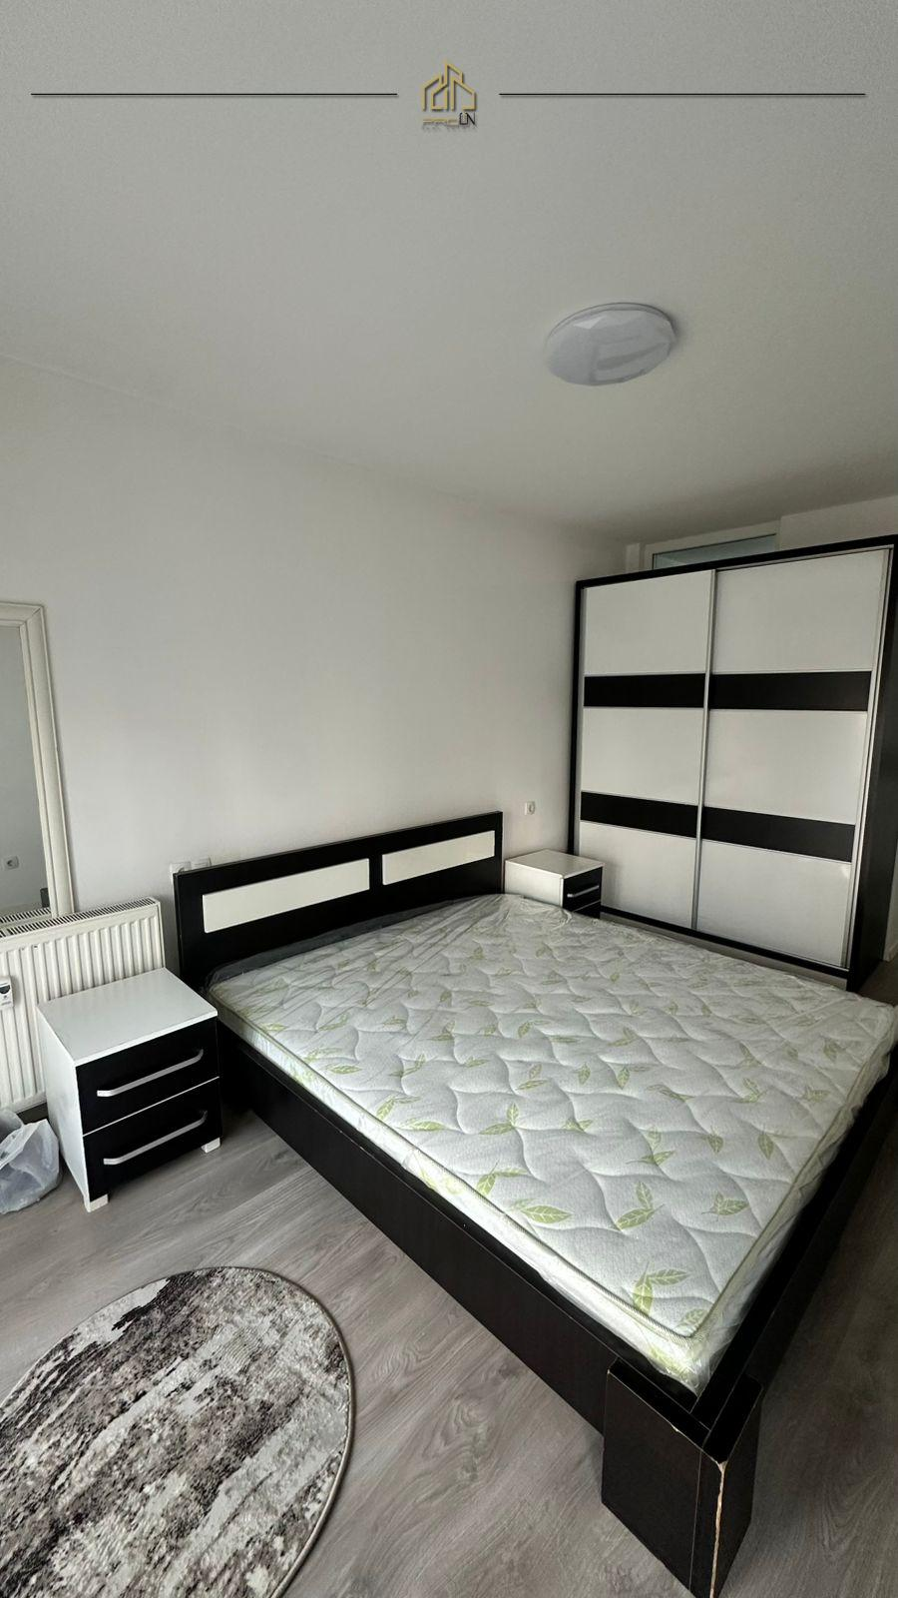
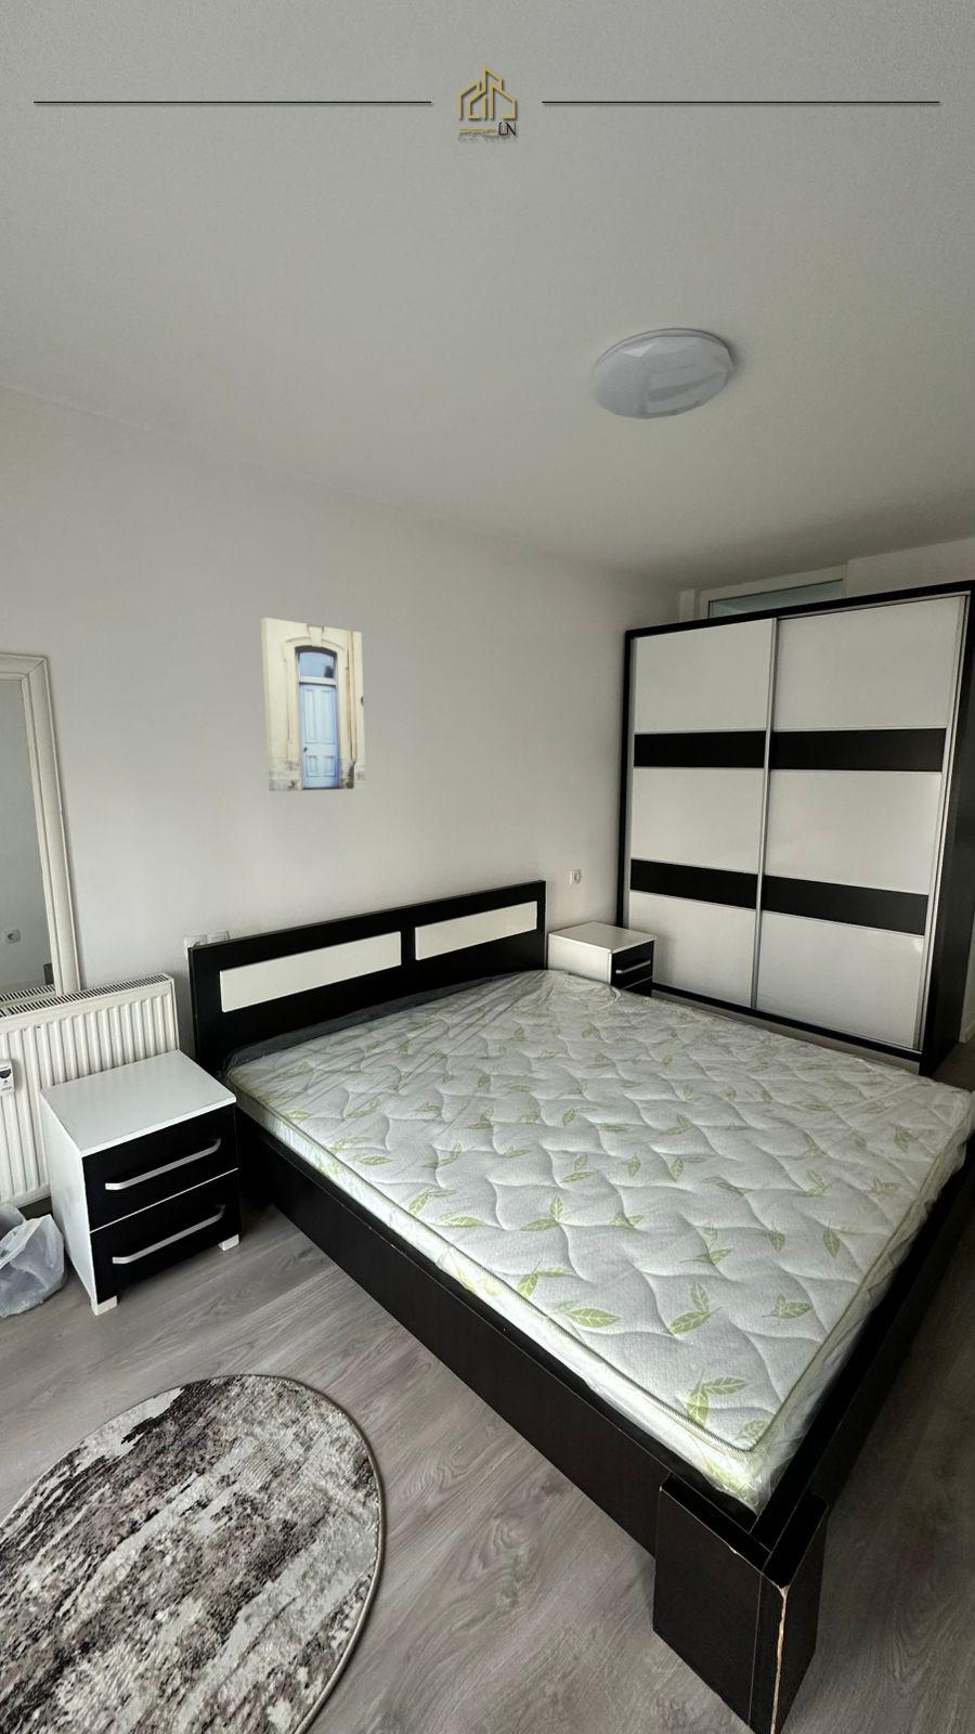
+ wall art [260,617,367,792]
